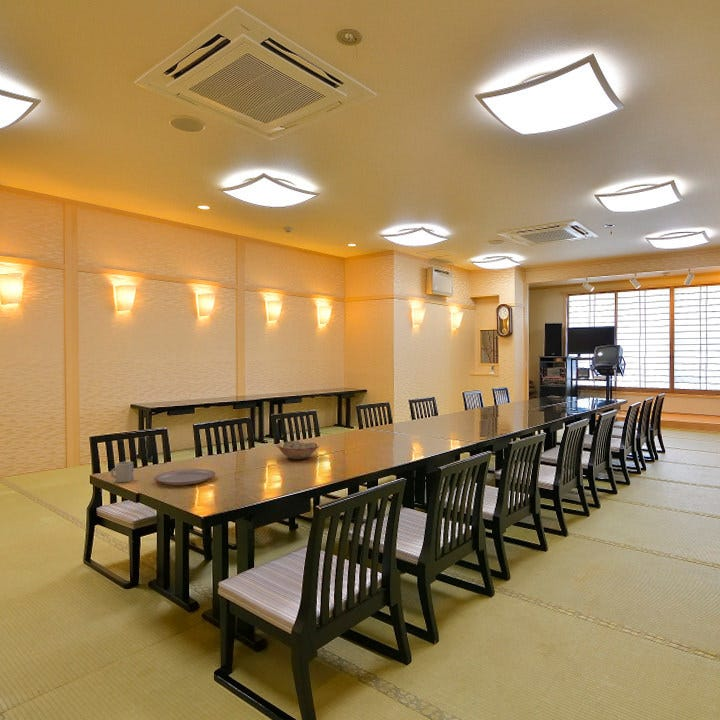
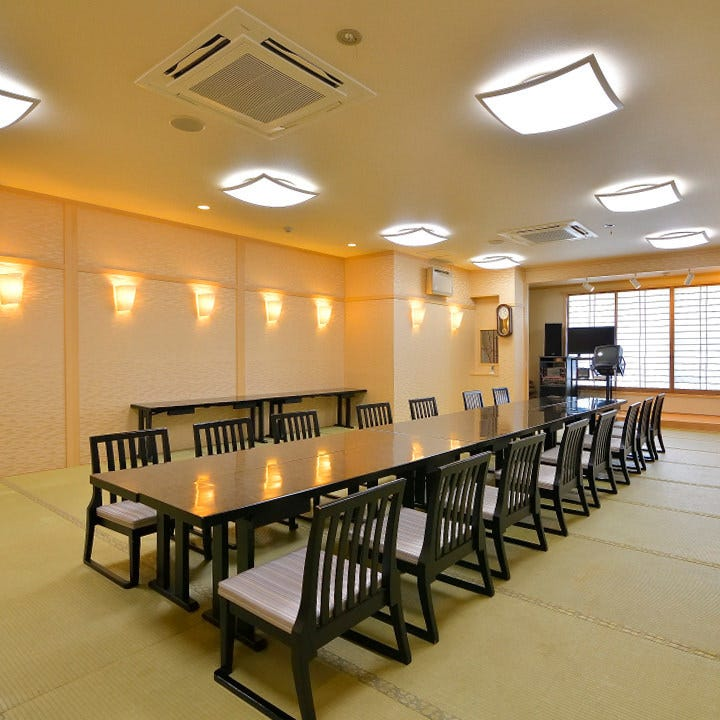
- bowl [275,440,320,460]
- plate [153,468,216,486]
- cup [110,460,135,483]
